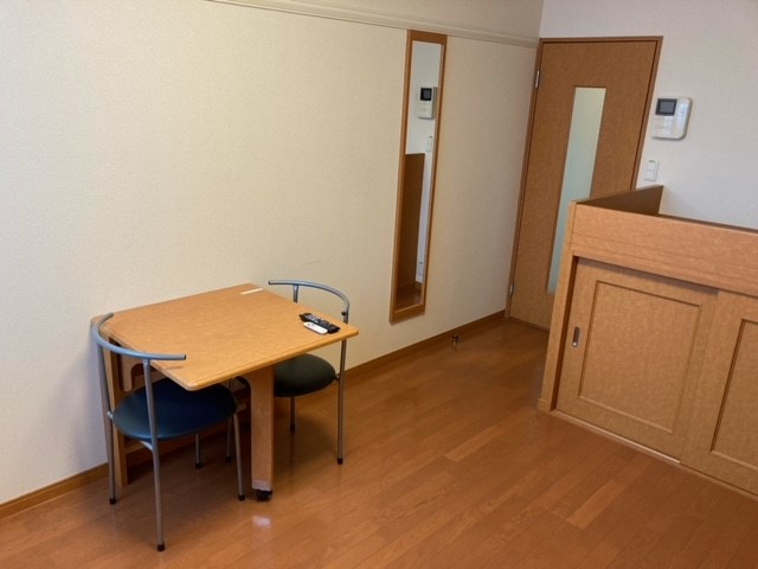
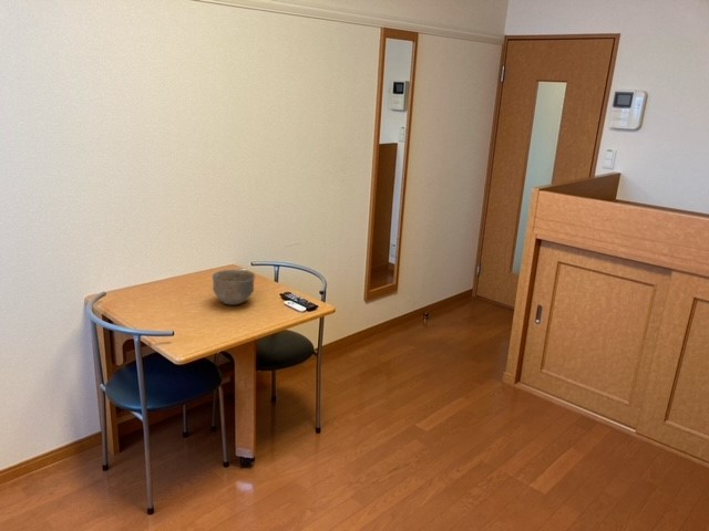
+ bowl [212,269,256,305]
